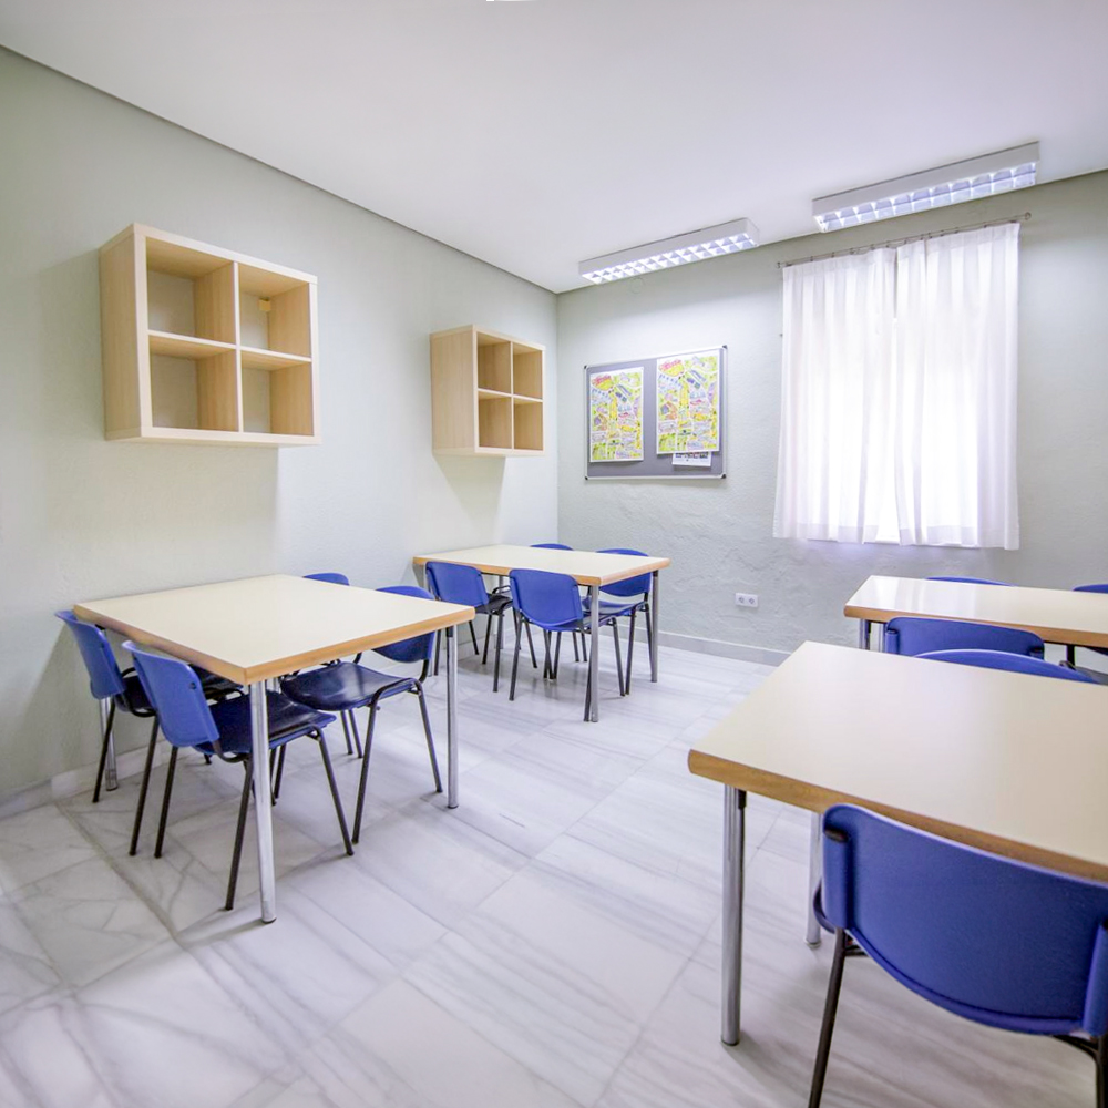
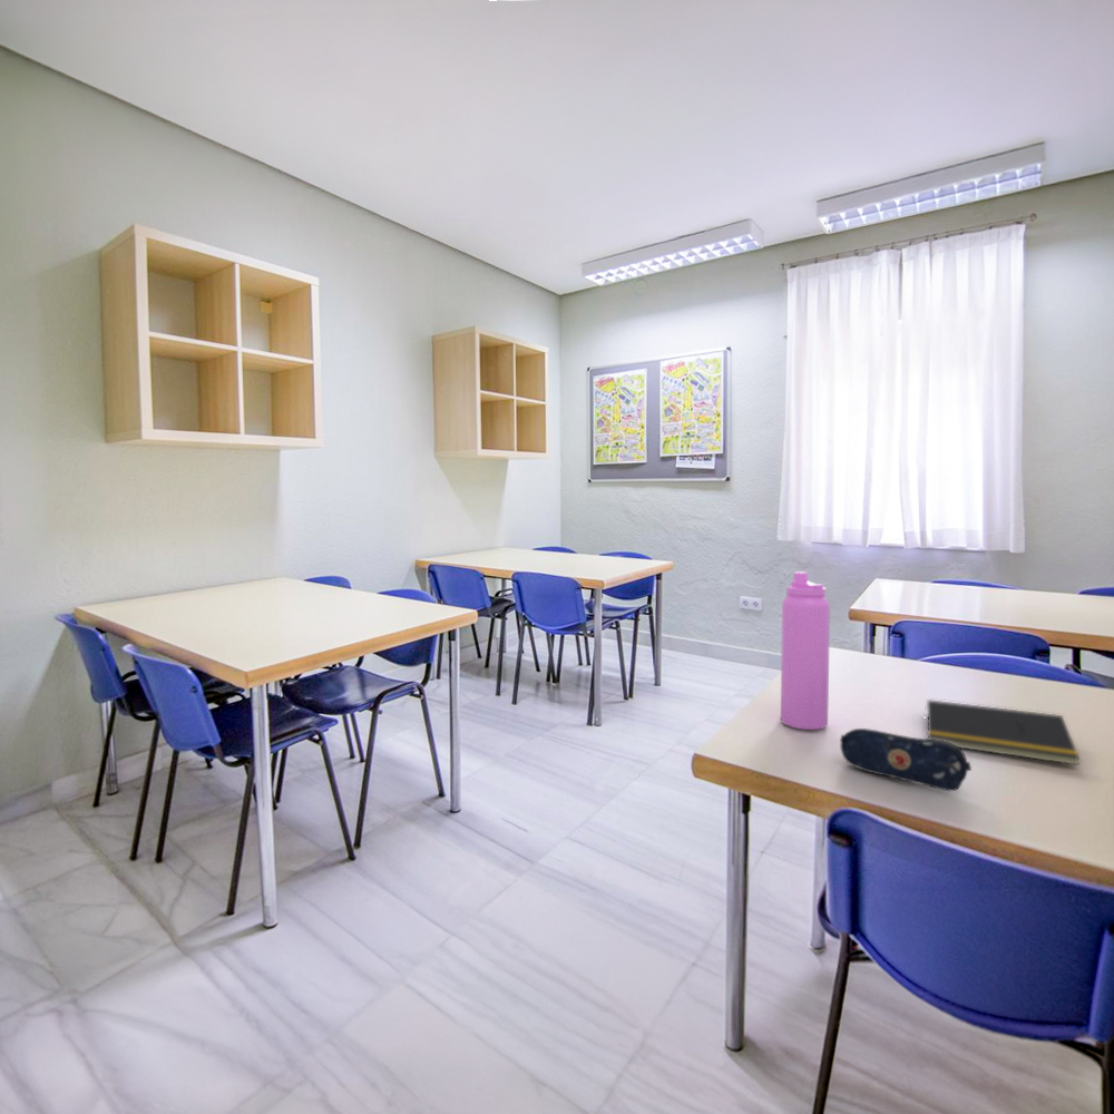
+ pencil case [839,727,973,792]
+ notepad [924,698,1081,766]
+ water bottle [780,570,831,731]
